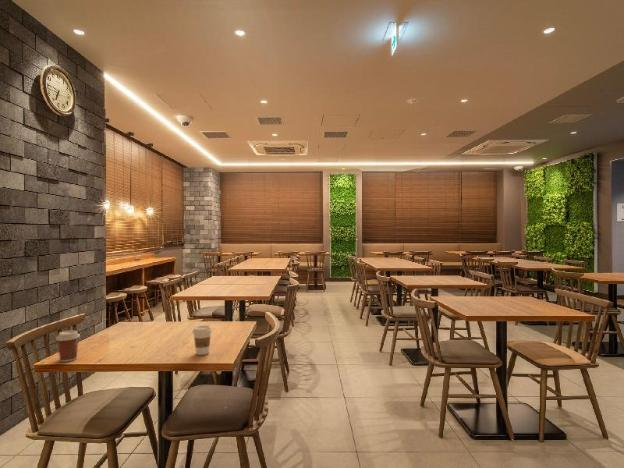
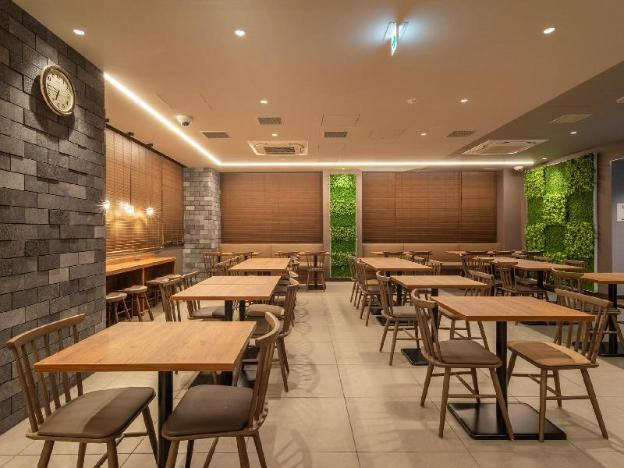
- coffee cup [55,329,81,363]
- coffee cup [191,324,213,356]
